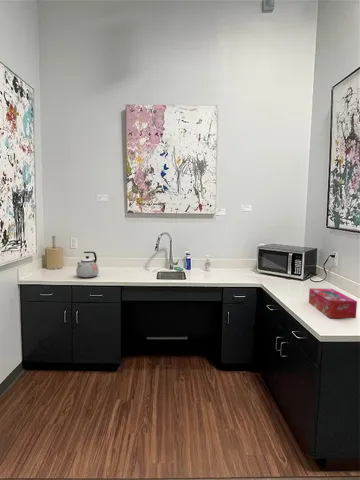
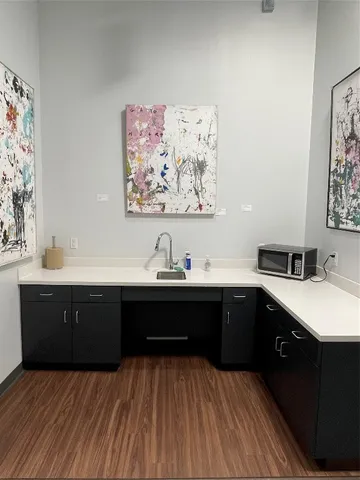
- tissue box [308,287,358,319]
- kettle [75,251,100,278]
